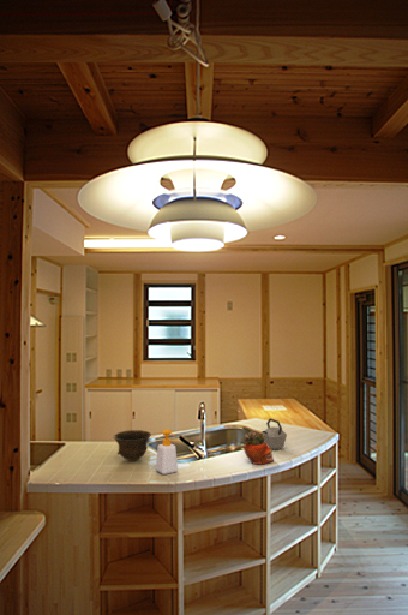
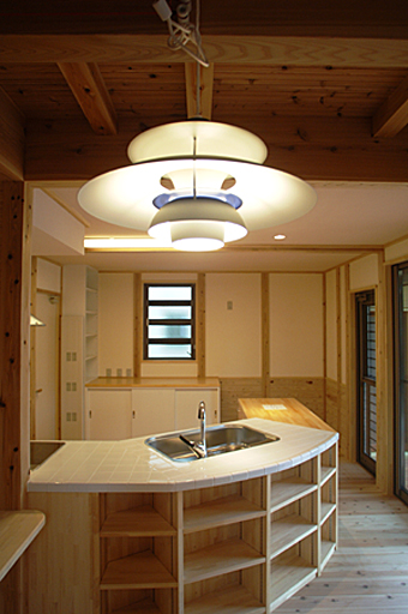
- bowl [112,429,152,462]
- soap bottle [155,429,179,476]
- succulent planter [241,430,275,466]
- kettle [260,417,288,452]
